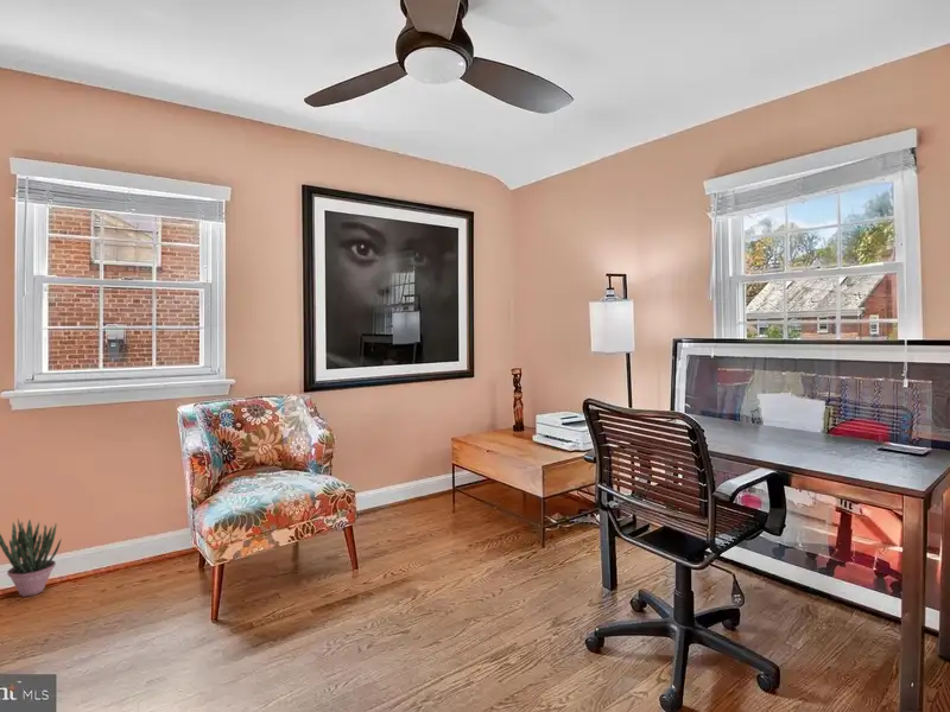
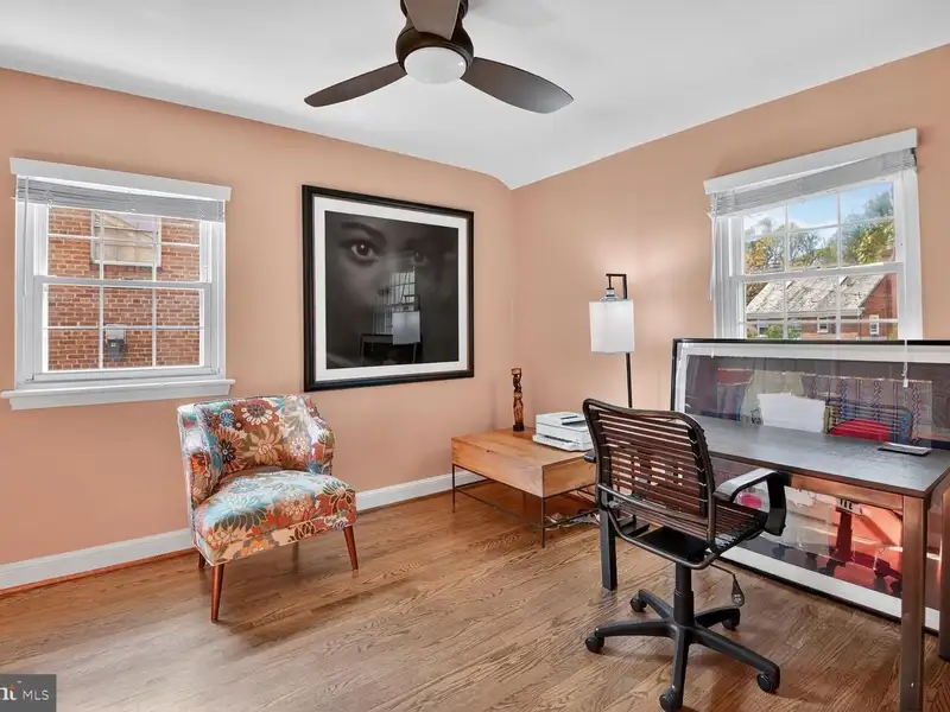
- potted plant [0,519,63,598]
